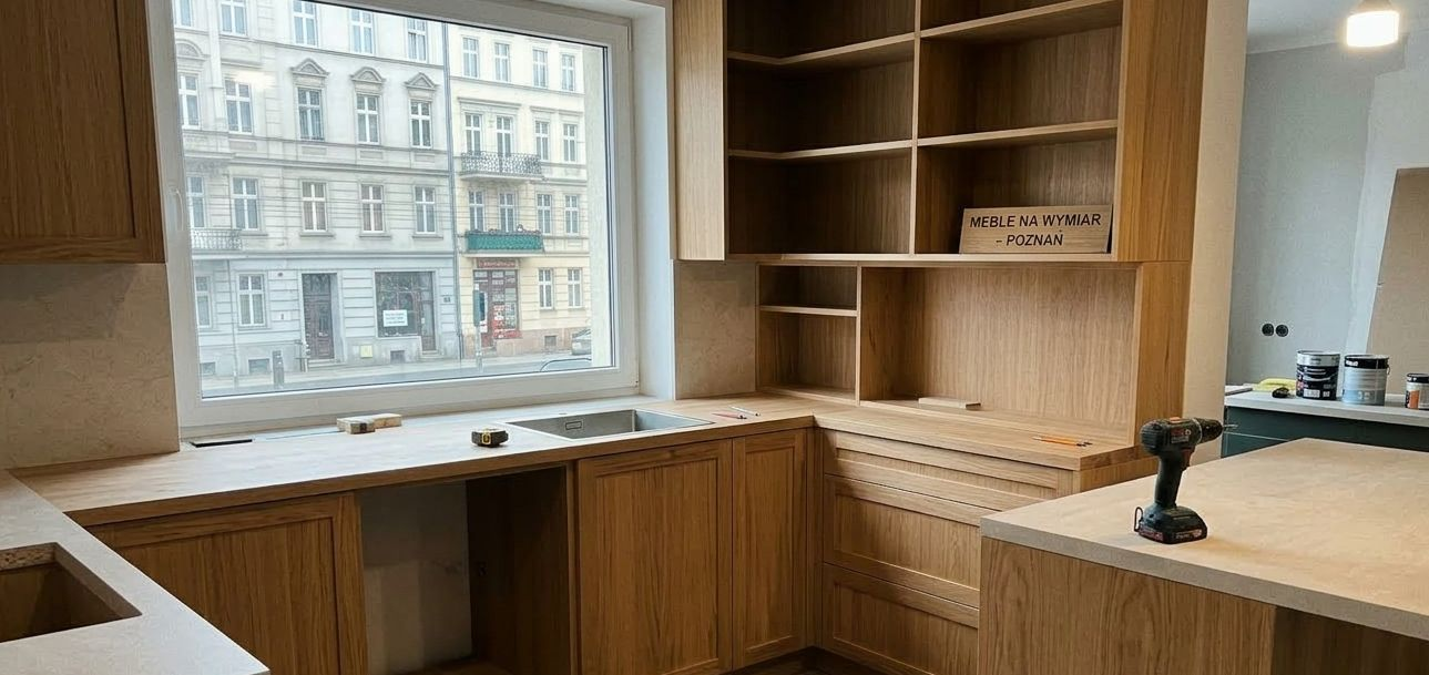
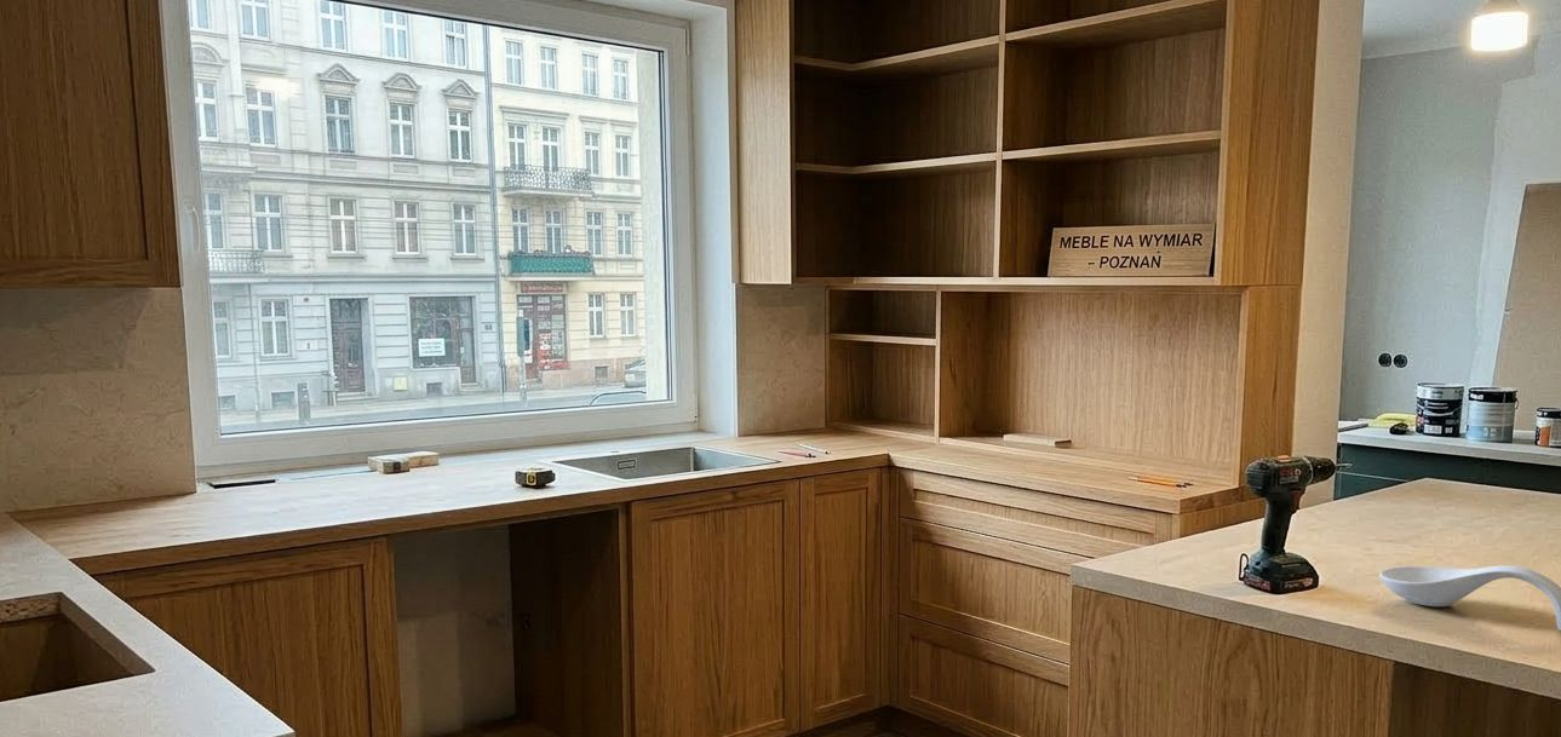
+ spoon rest [1378,564,1561,632]
